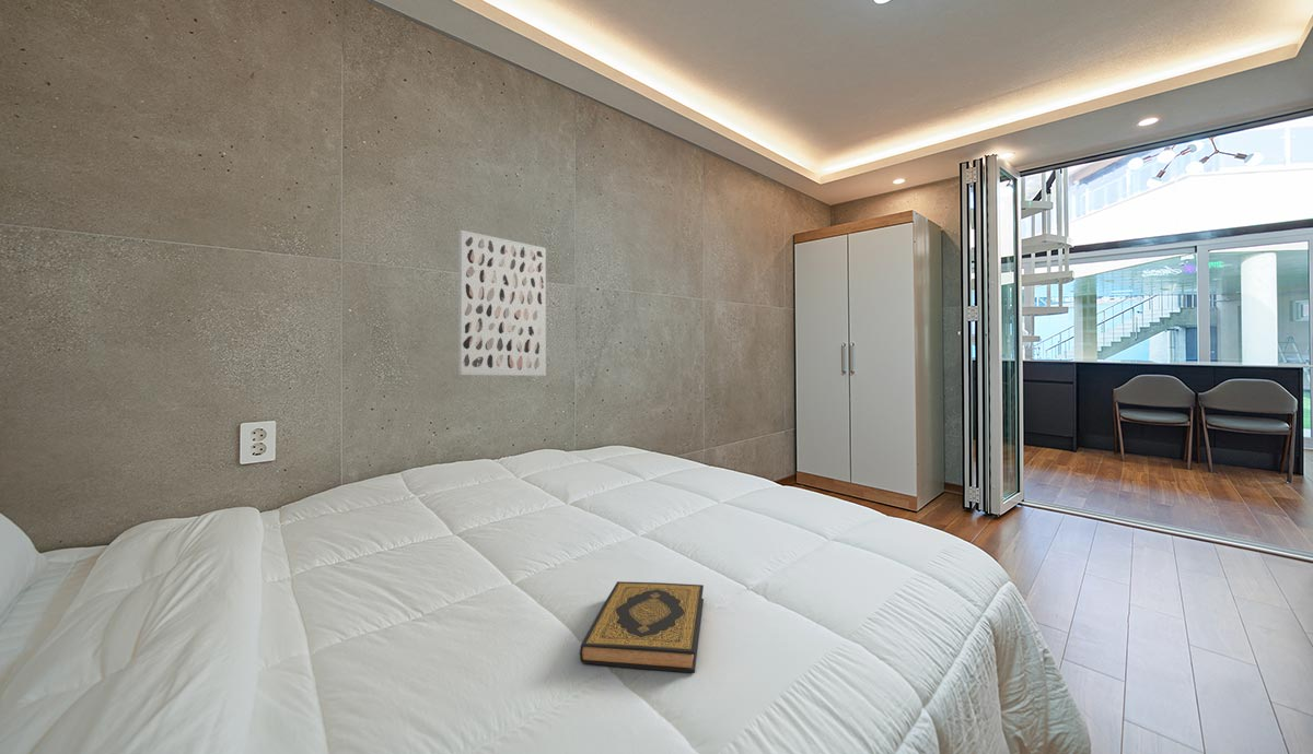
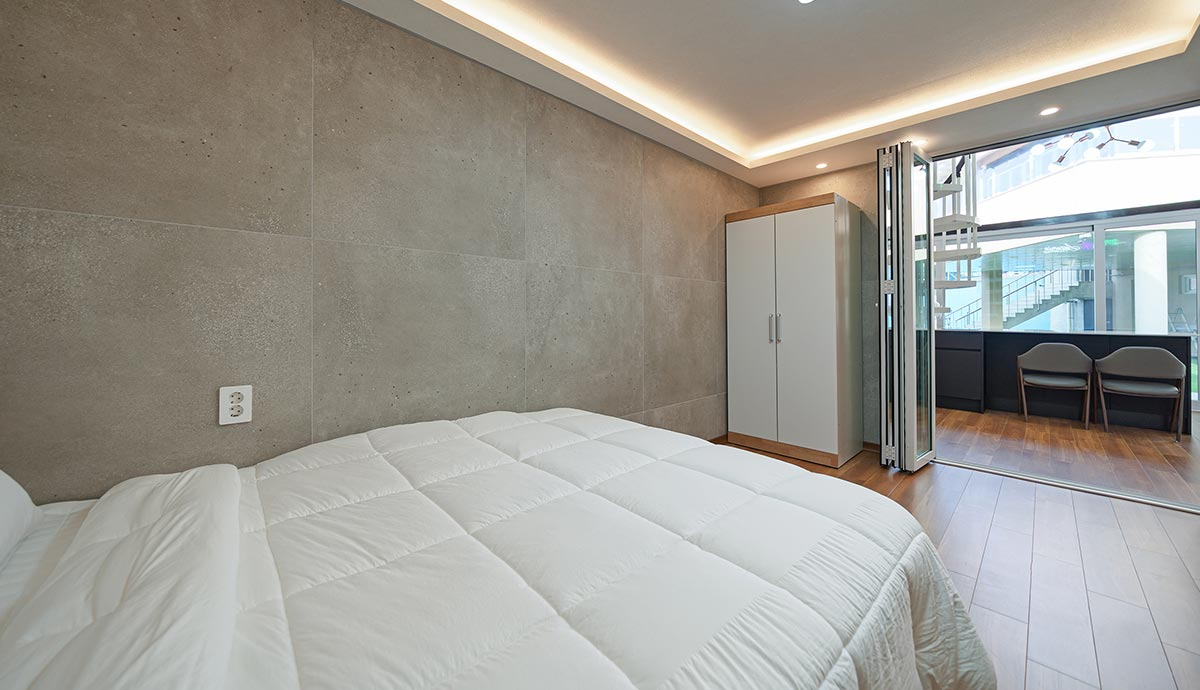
- hardback book [579,580,705,674]
- wall art [457,229,547,377]
